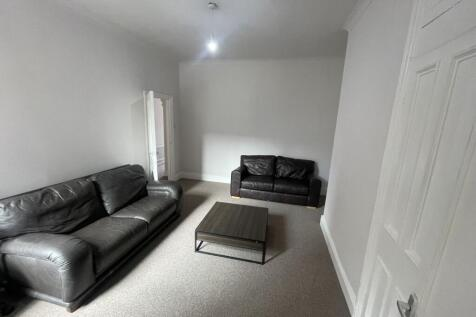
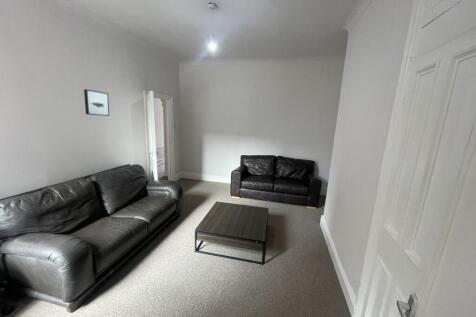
+ wall art [83,88,110,117]
